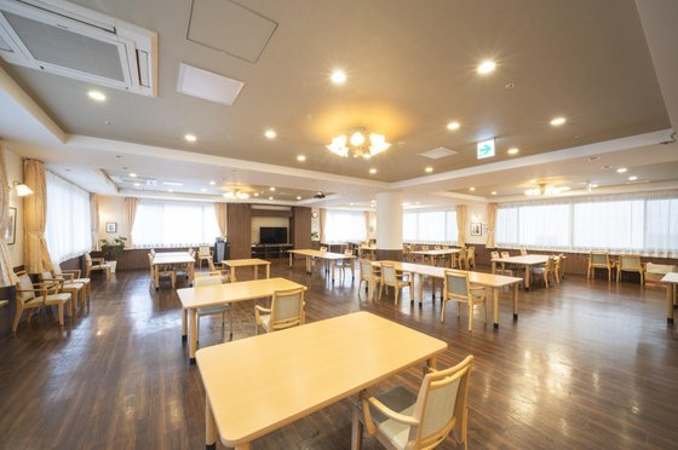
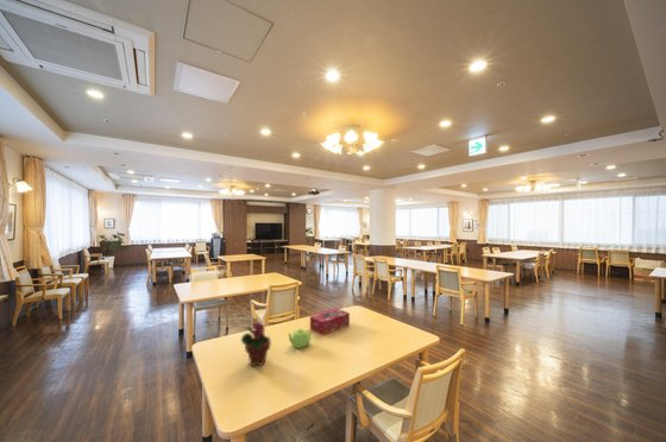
+ tissue box [309,308,351,336]
+ potted flower [240,322,272,367]
+ teapot [287,328,312,349]
